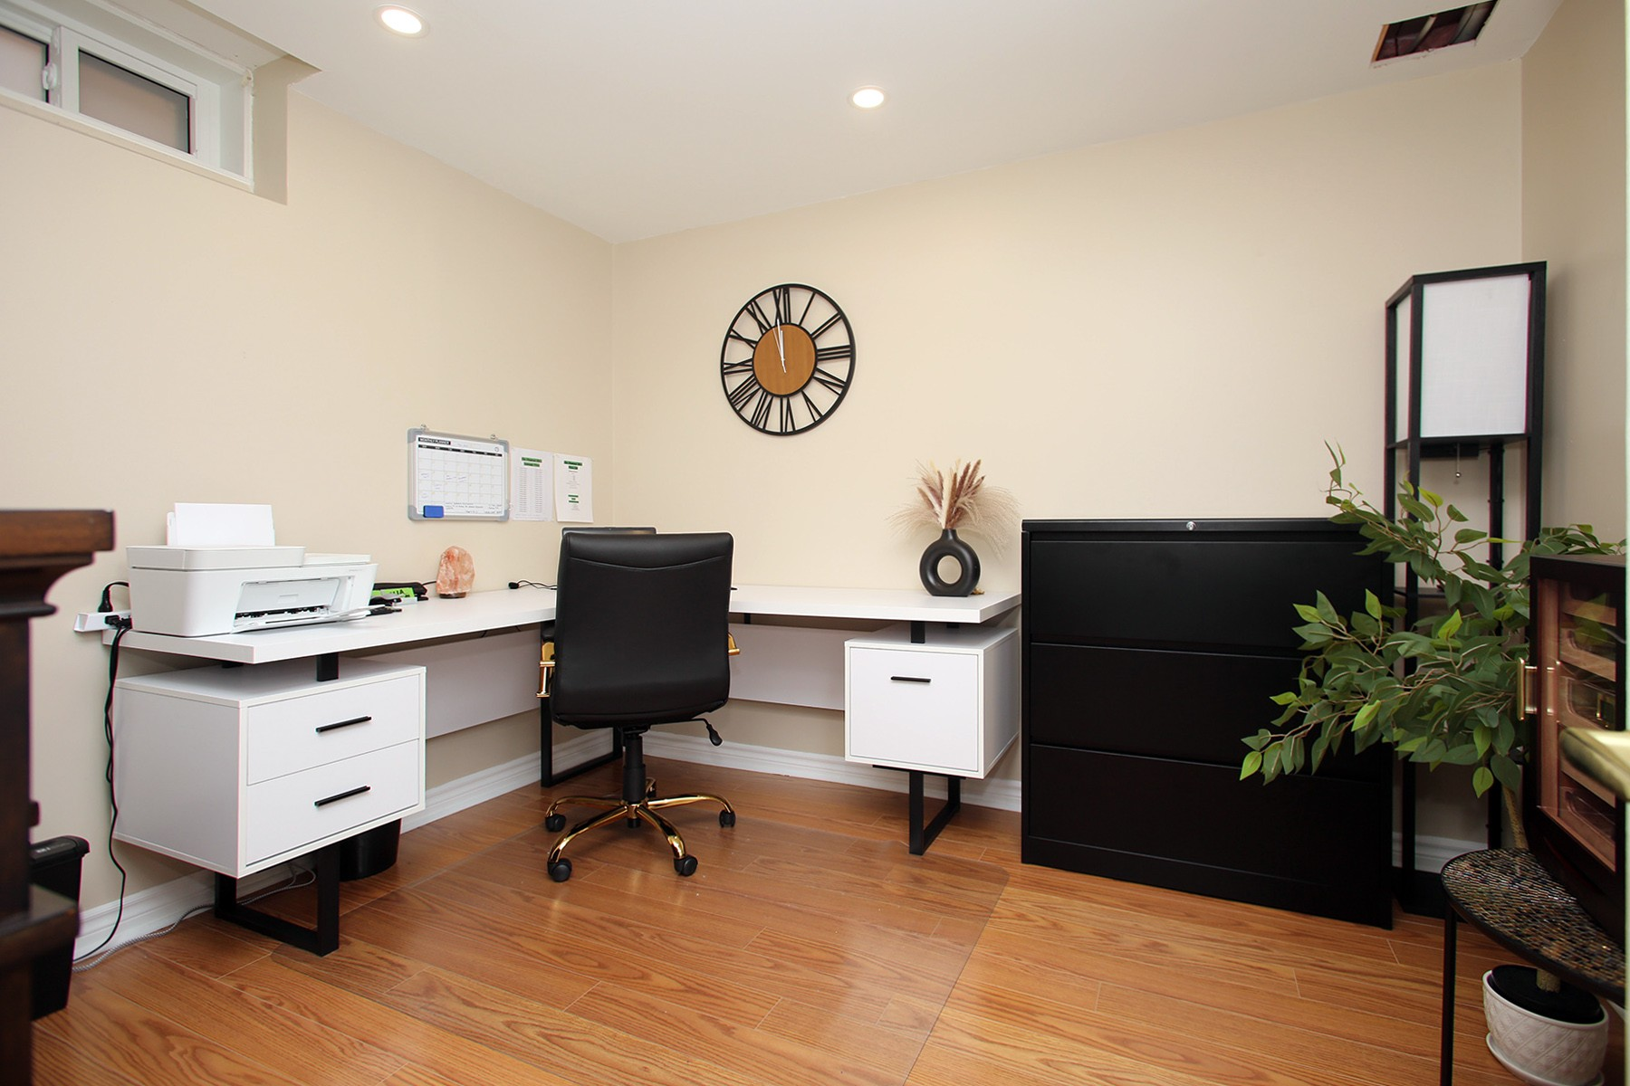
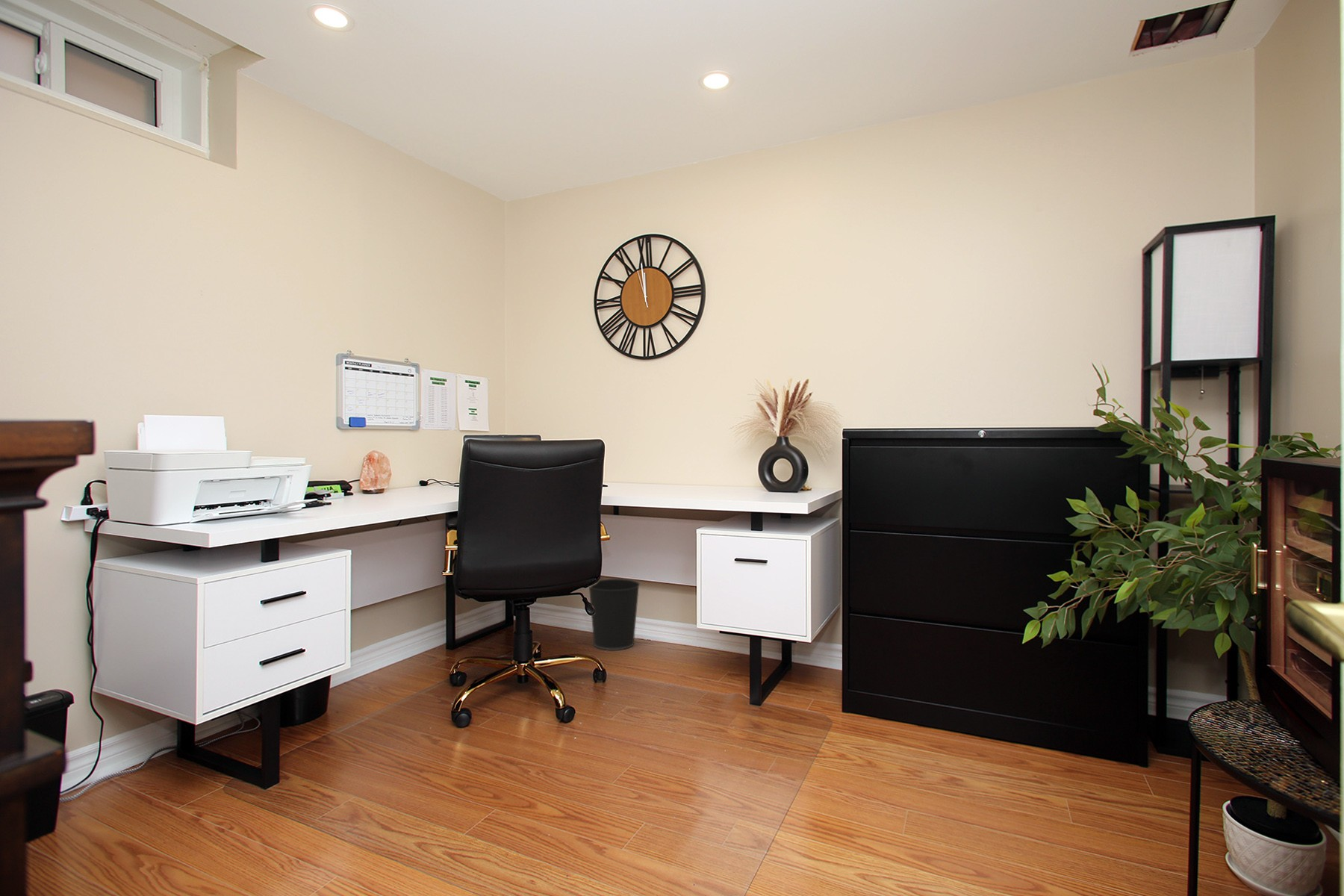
+ wastebasket [588,578,641,651]
